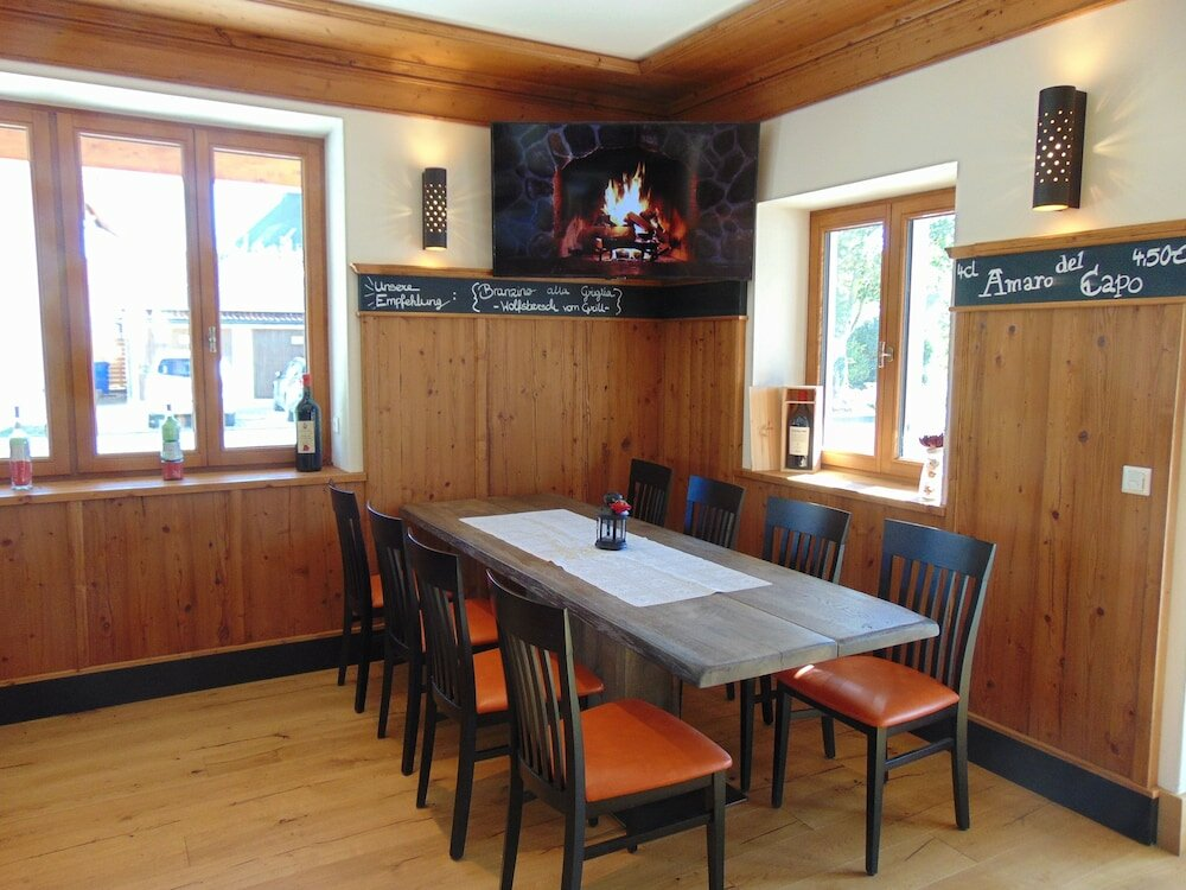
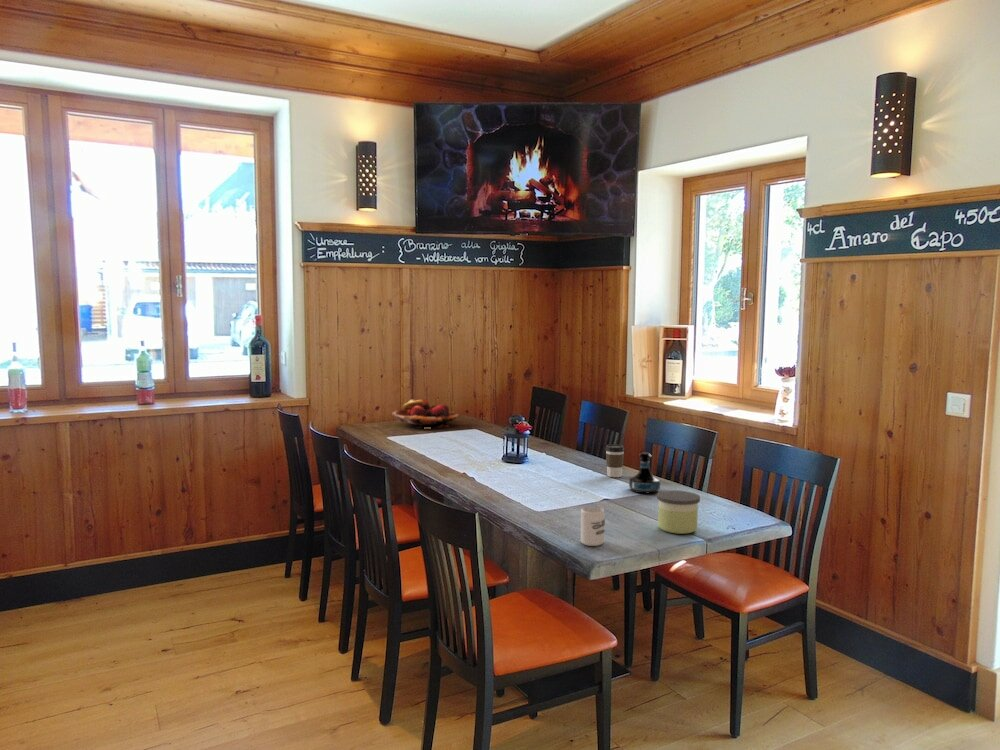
+ cup [580,505,606,547]
+ fruit basket [391,398,459,429]
+ candle [656,489,701,535]
+ coffee cup [605,443,626,478]
+ tequila bottle [628,451,661,494]
